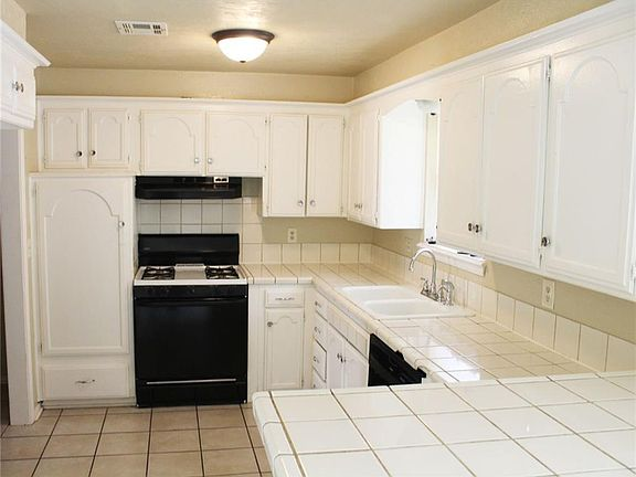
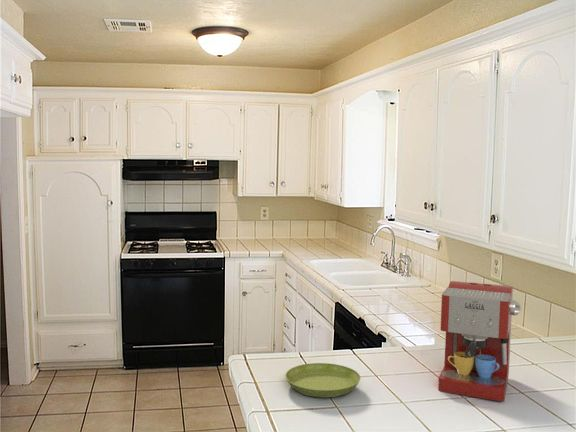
+ coffee maker [437,280,522,402]
+ saucer [284,362,361,398]
